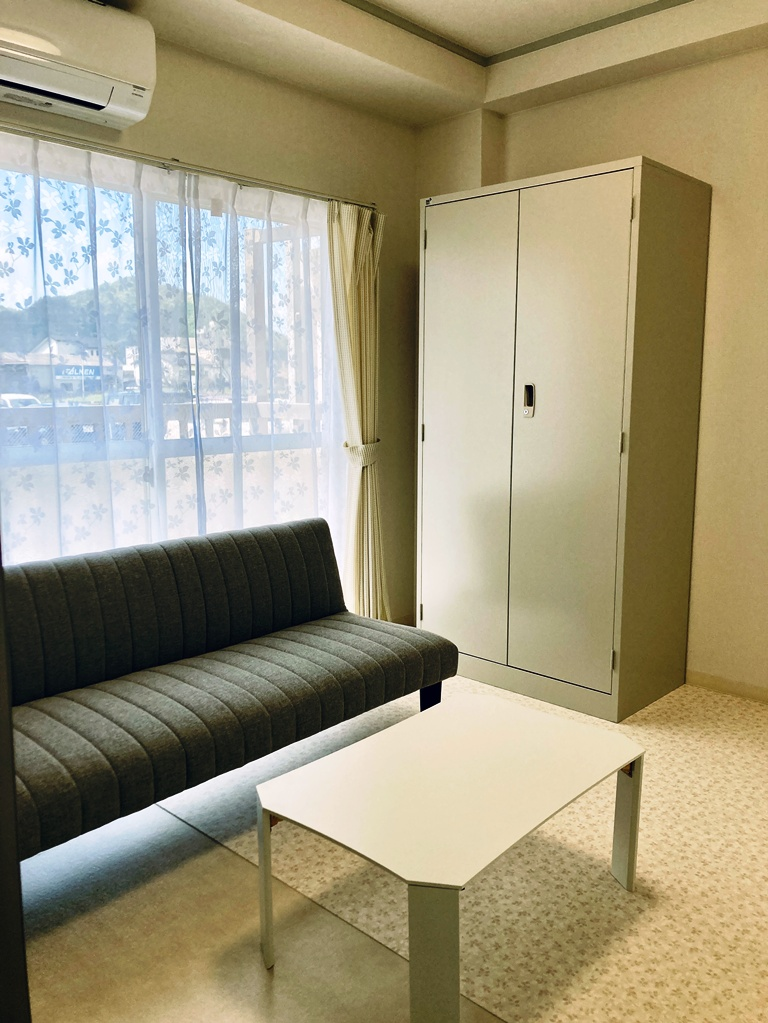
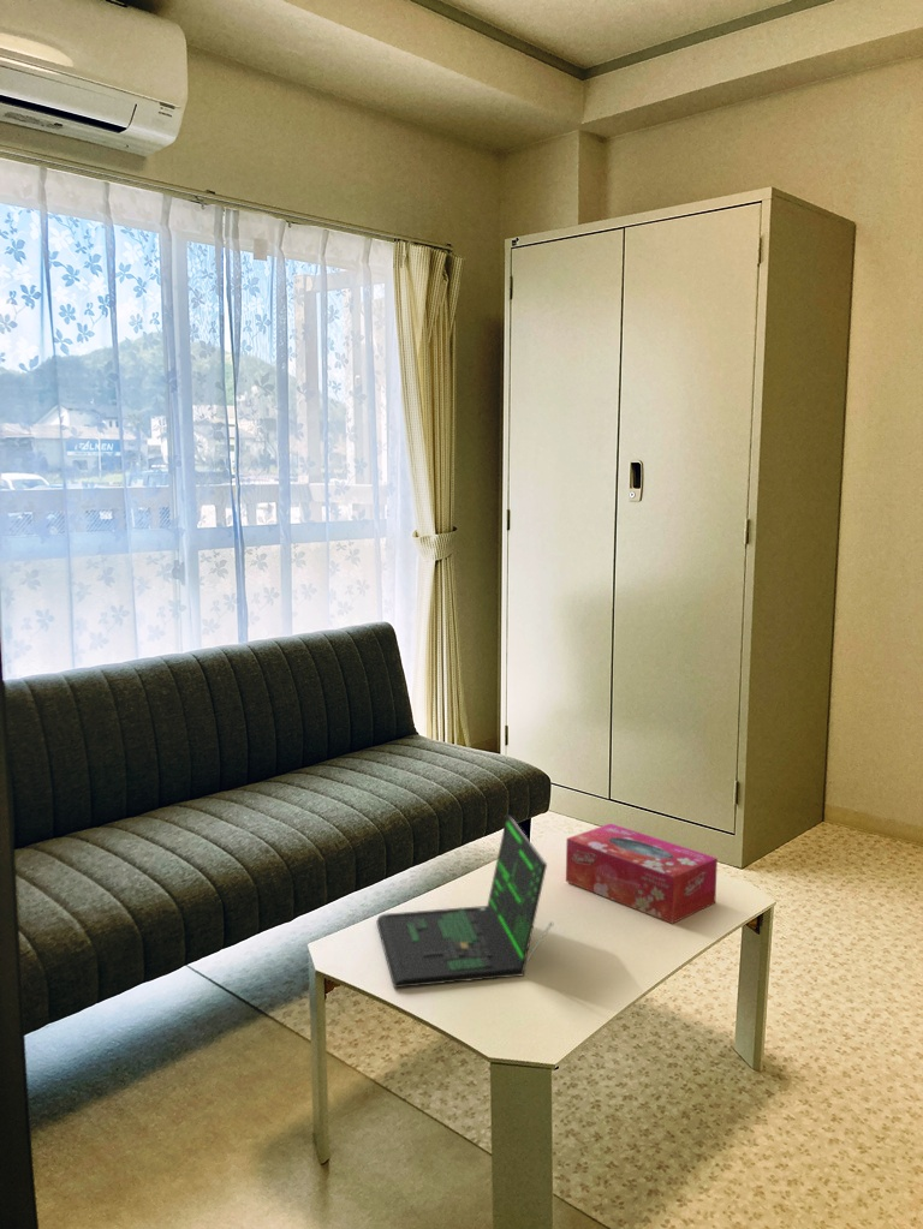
+ tissue box [565,822,719,925]
+ laptop [375,813,554,989]
